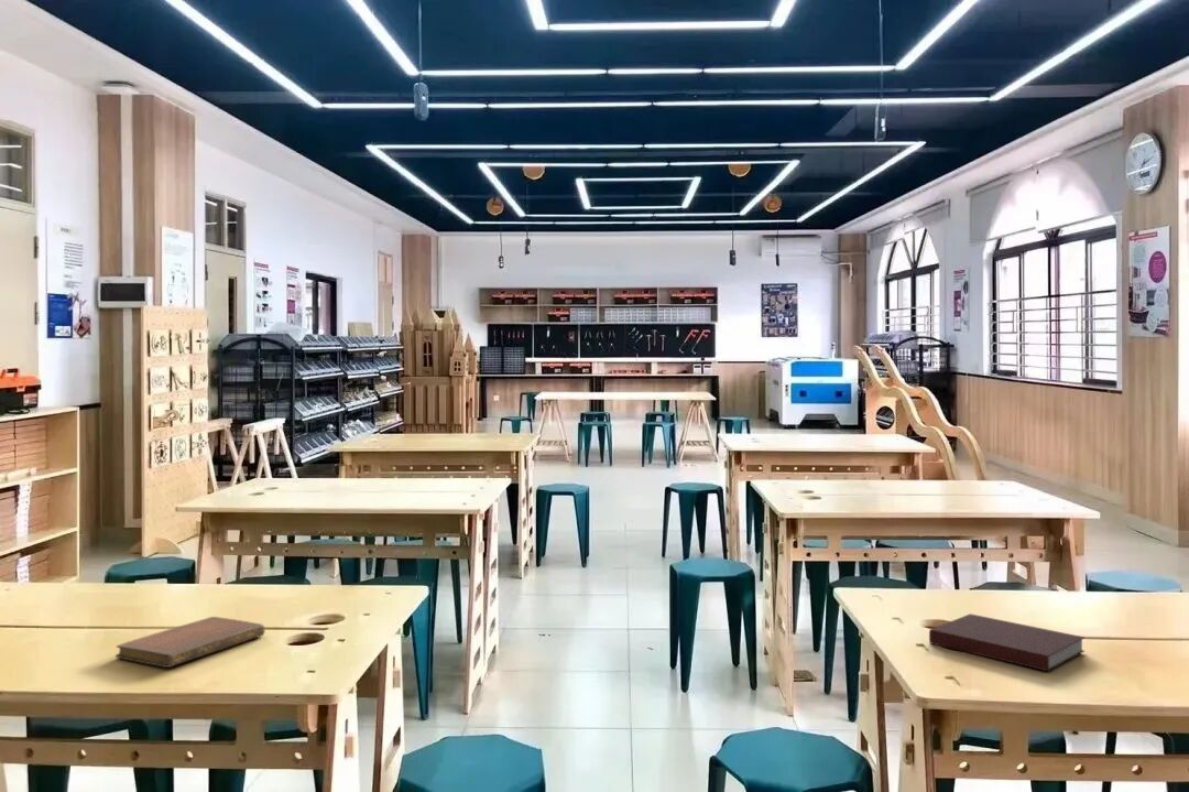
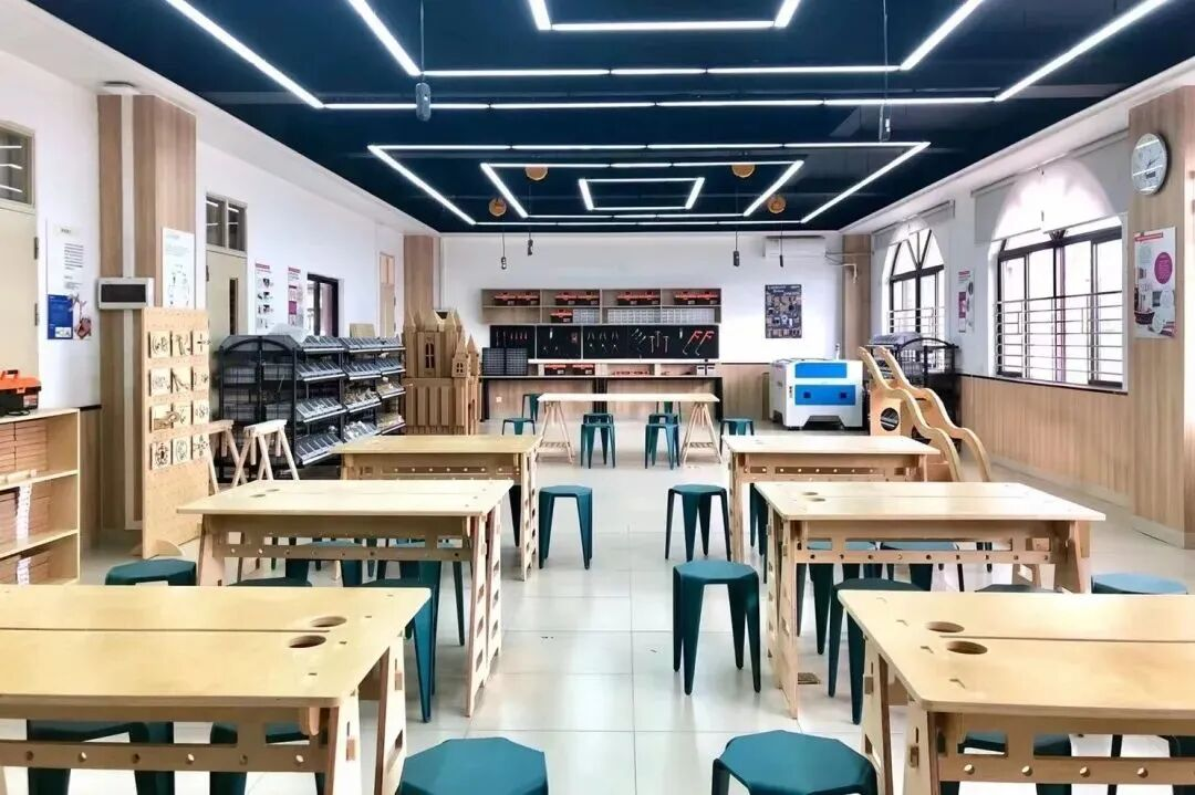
- notebook [928,612,1086,672]
- notebook [114,616,266,669]
